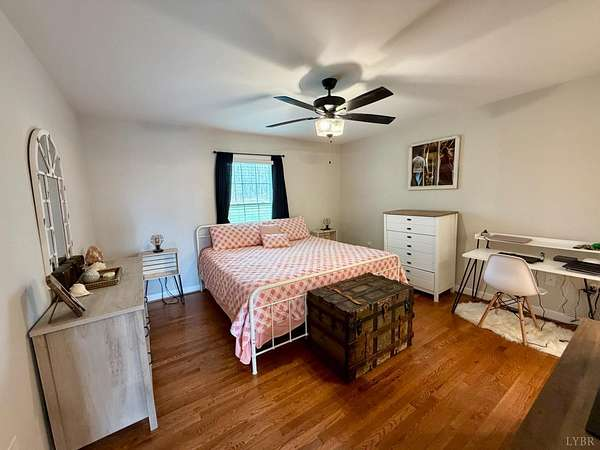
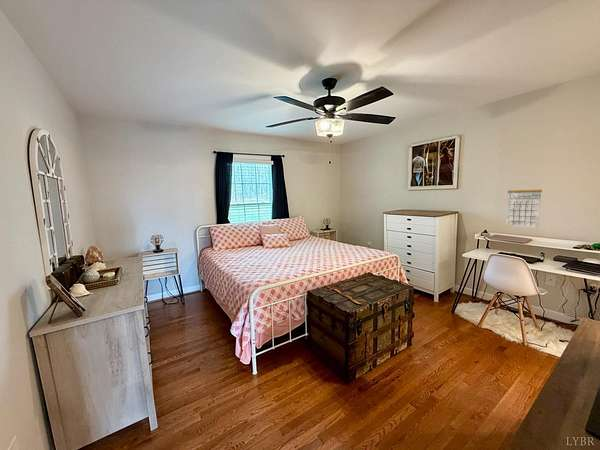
+ calendar [505,181,543,229]
